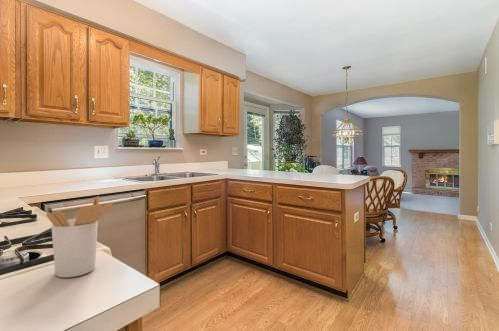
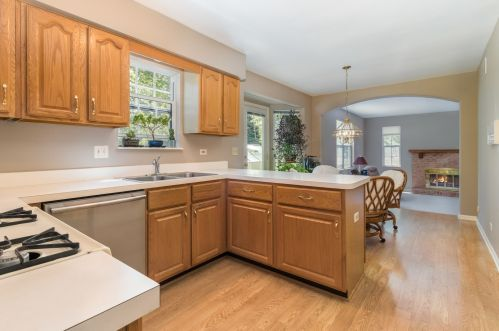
- utensil holder [45,195,114,279]
